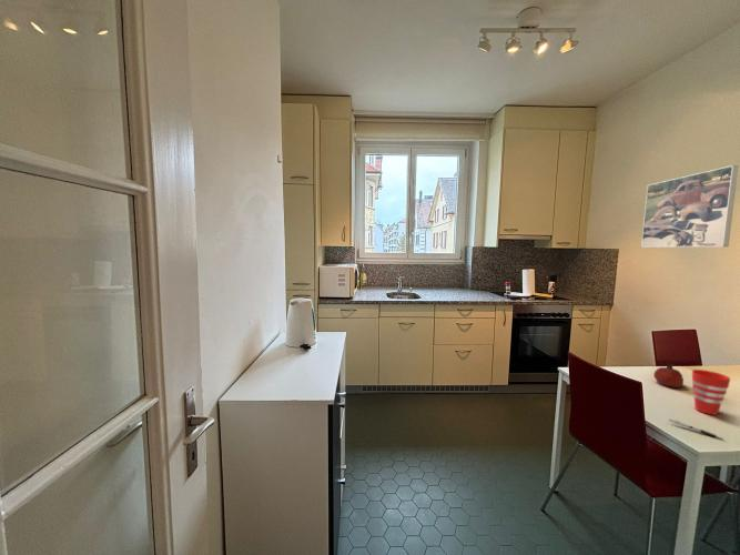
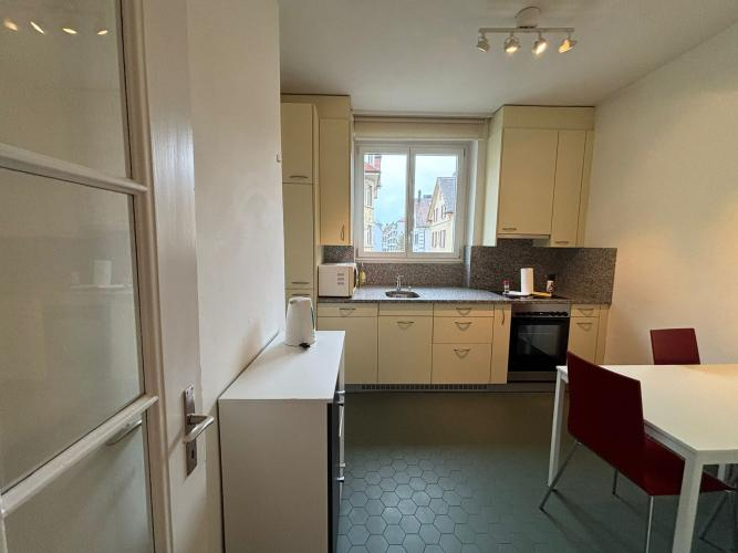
- pen [668,418,724,441]
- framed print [640,164,740,249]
- cup [691,369,731,416]
- fruit [652,363,685,389]
